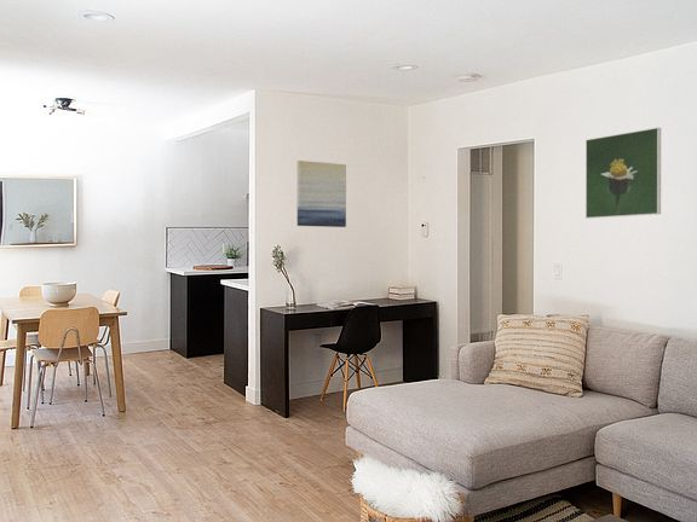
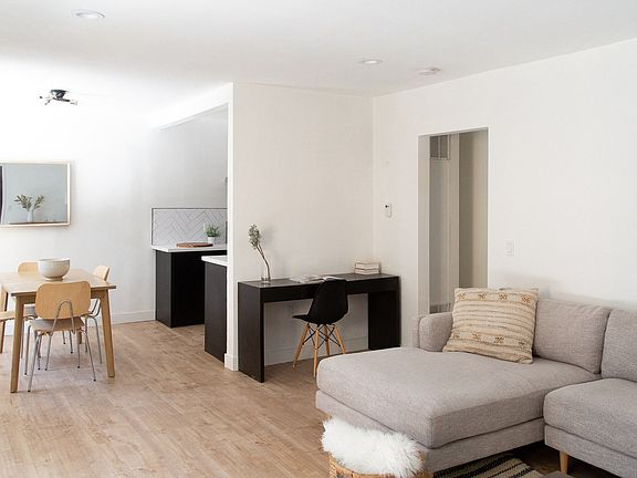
- wall art [296,160,347,228]
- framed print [584,127,662,220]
